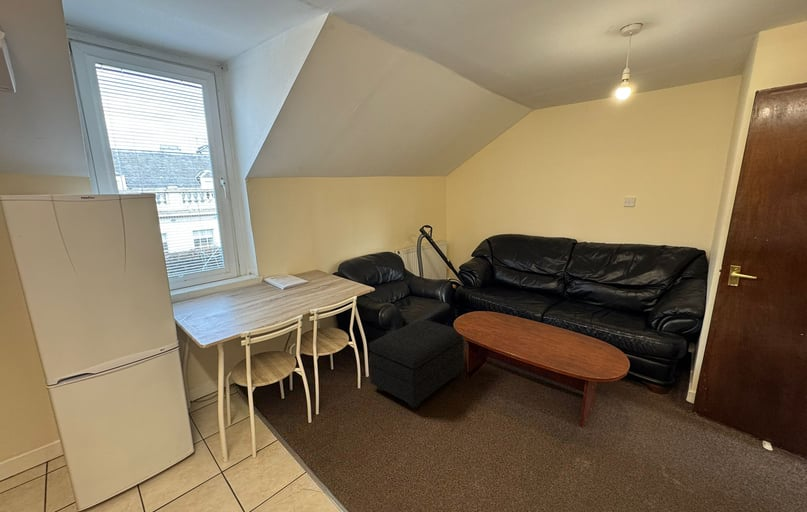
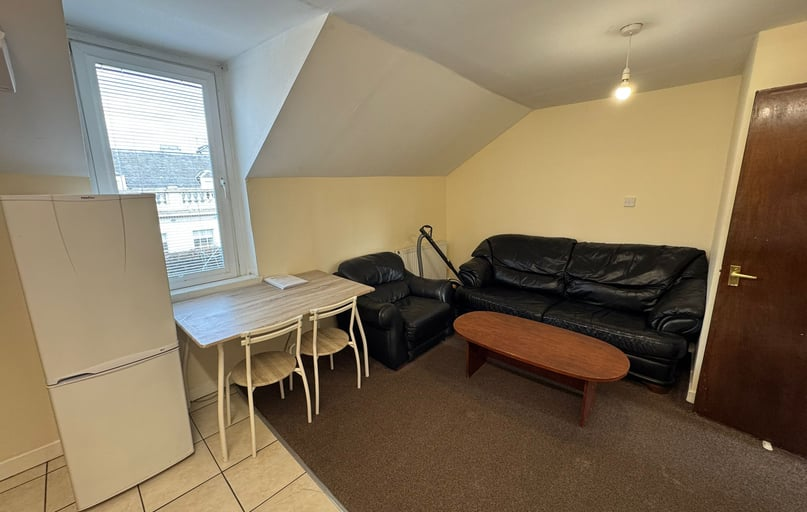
- footstool [368,319,465,410]
